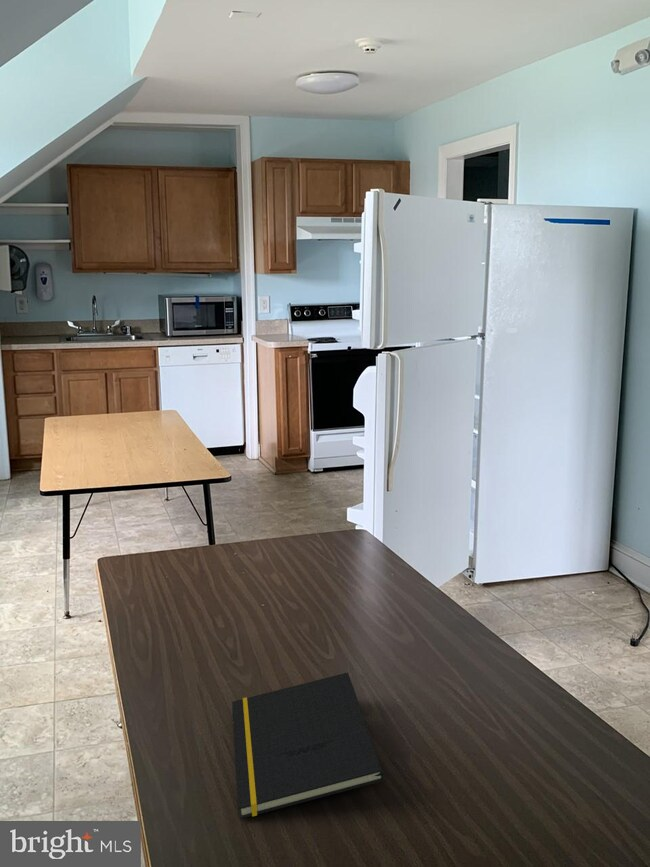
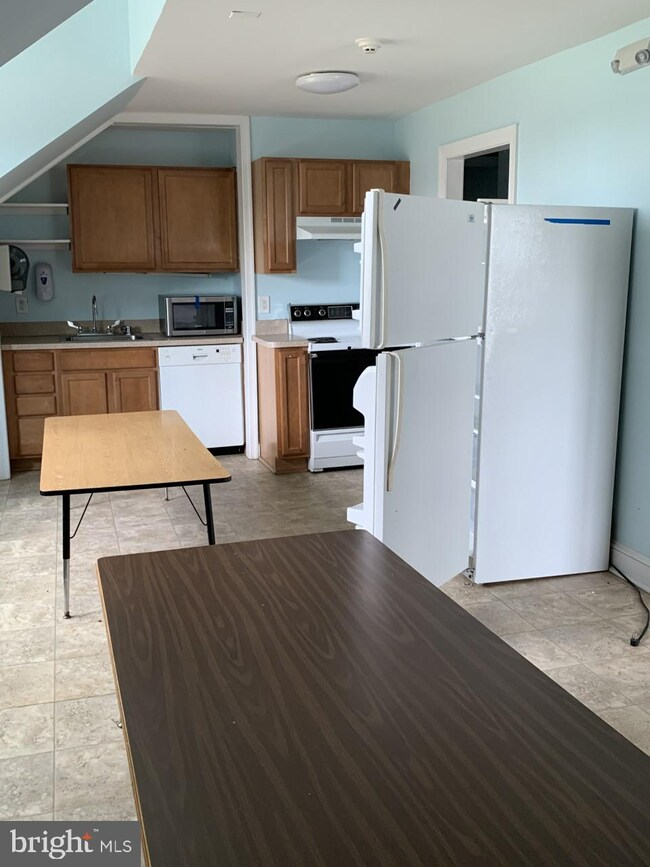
- notepad [231,672,385,820]
